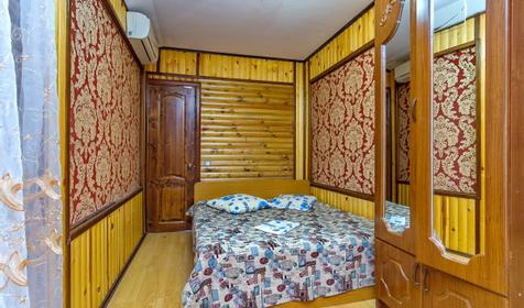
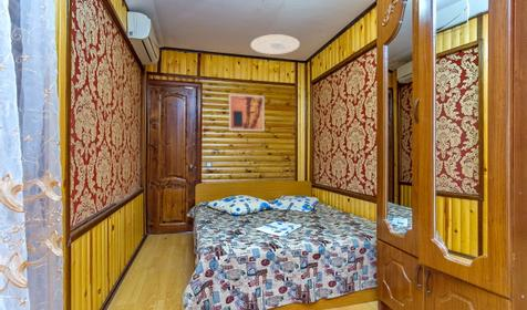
+ wall art [228,93,266,132]
+ ceiling light [250,33,301,55]
